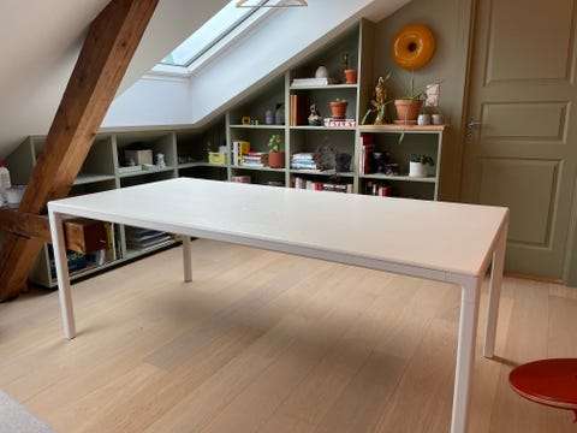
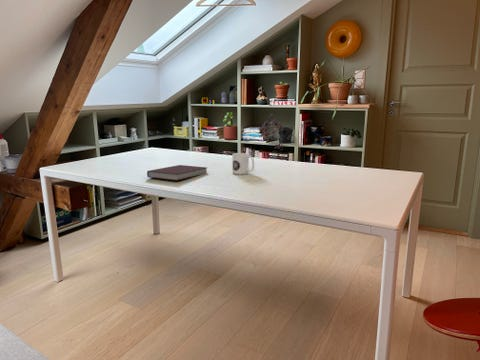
+ notebook [146,164,208,182]
+ mug [231,152,255,175]
